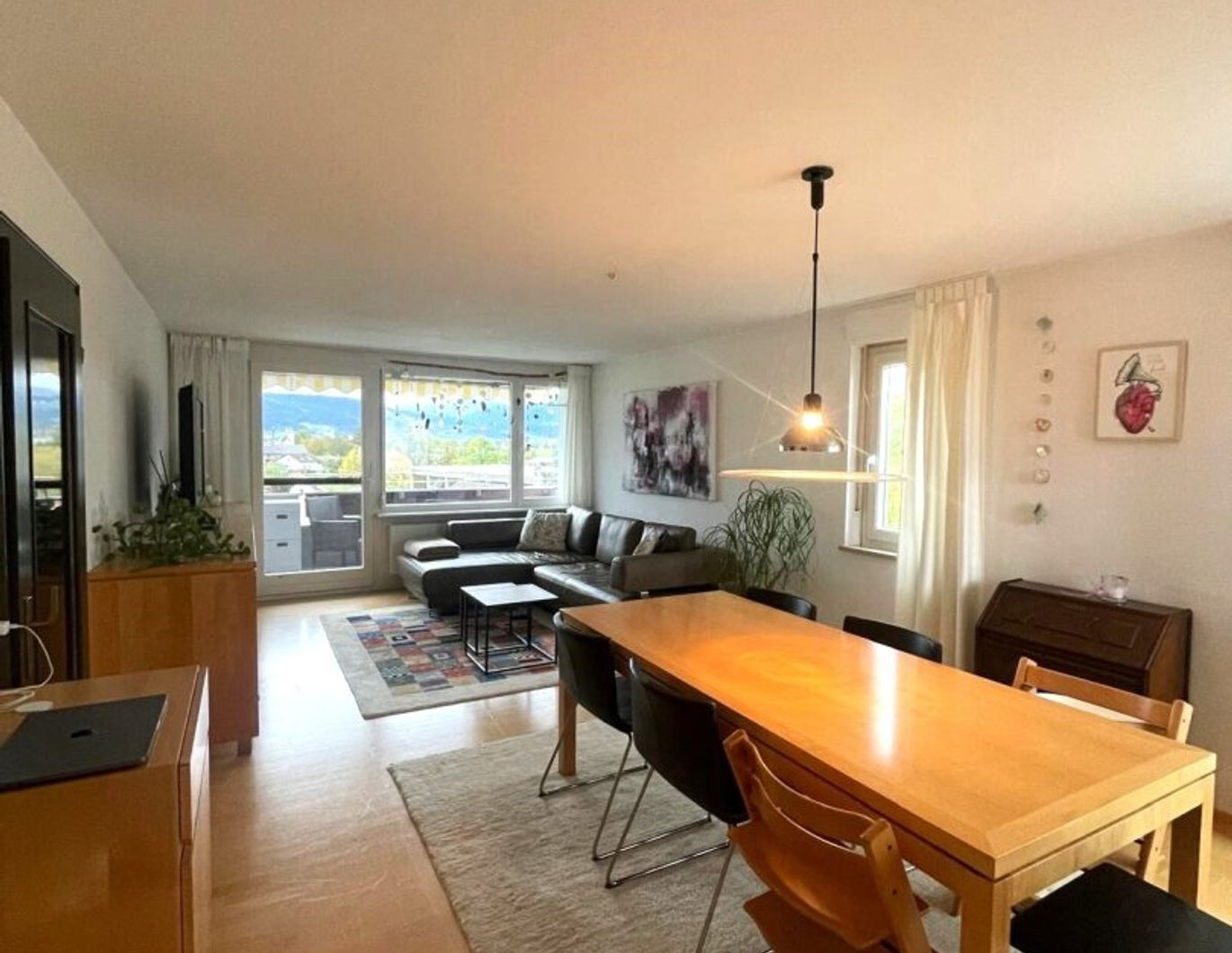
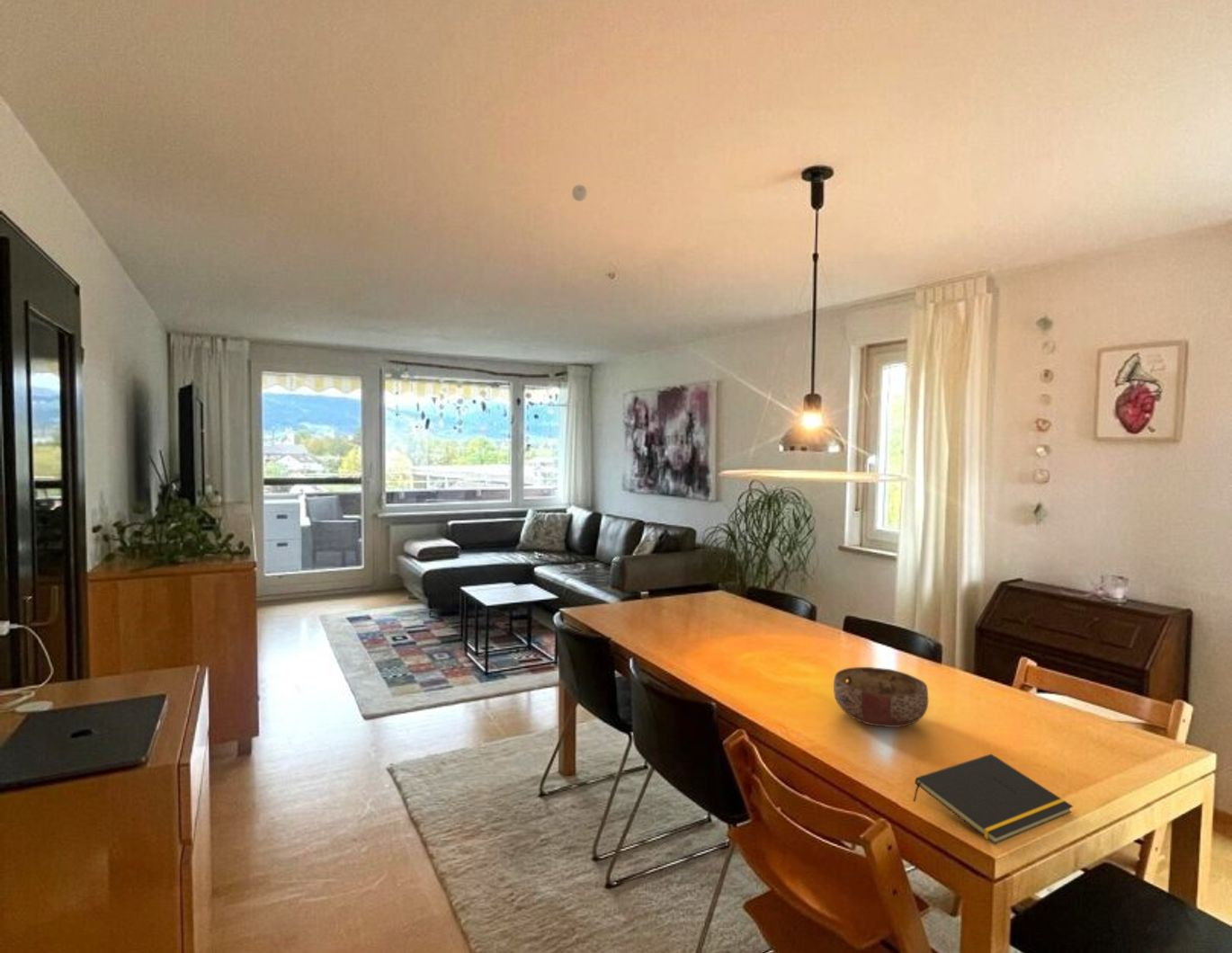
+ eyeball [571,184,588,202]
+ notepad [912,753,1074,845]
+ bowl [833,666,929,728]
